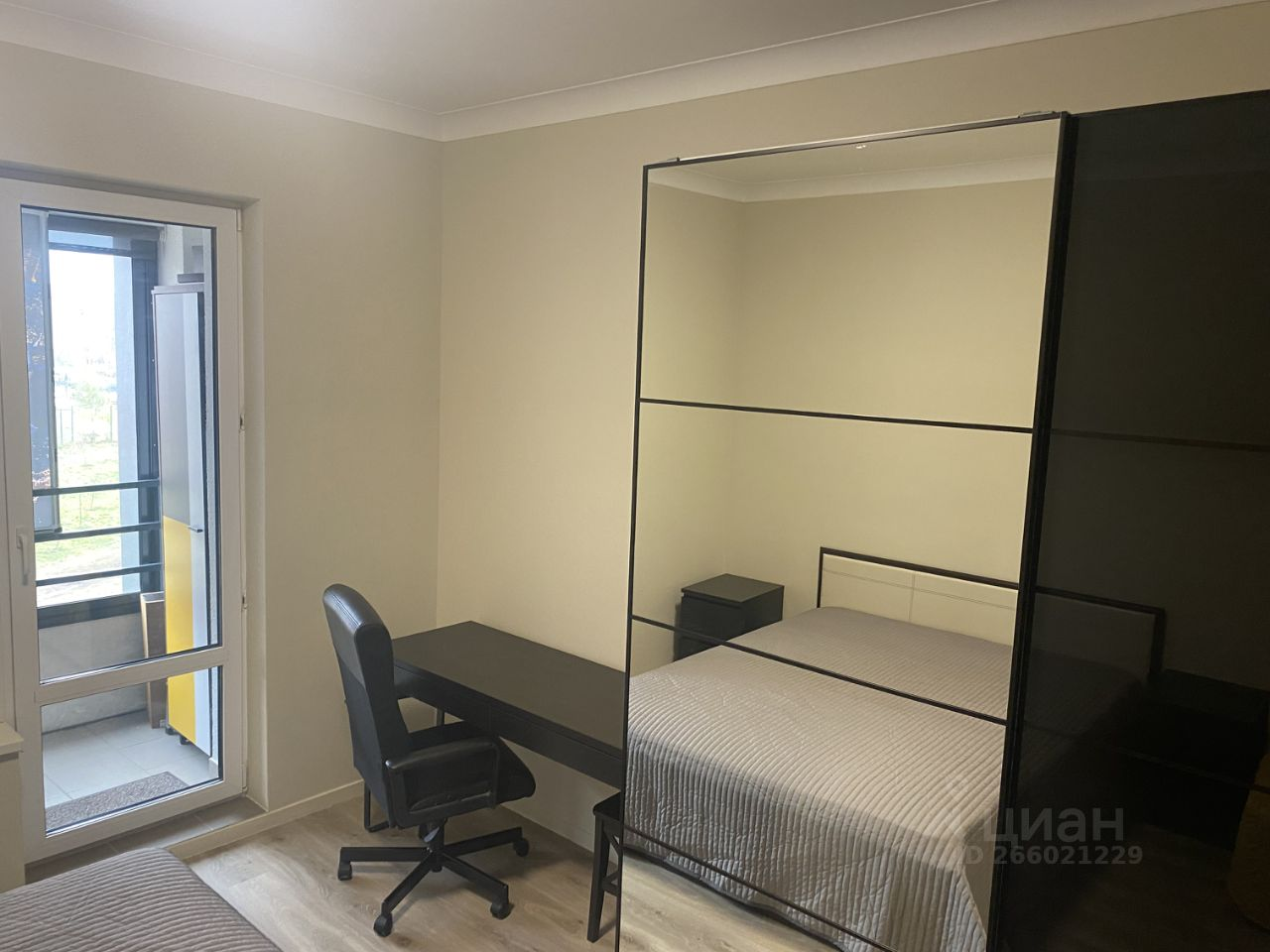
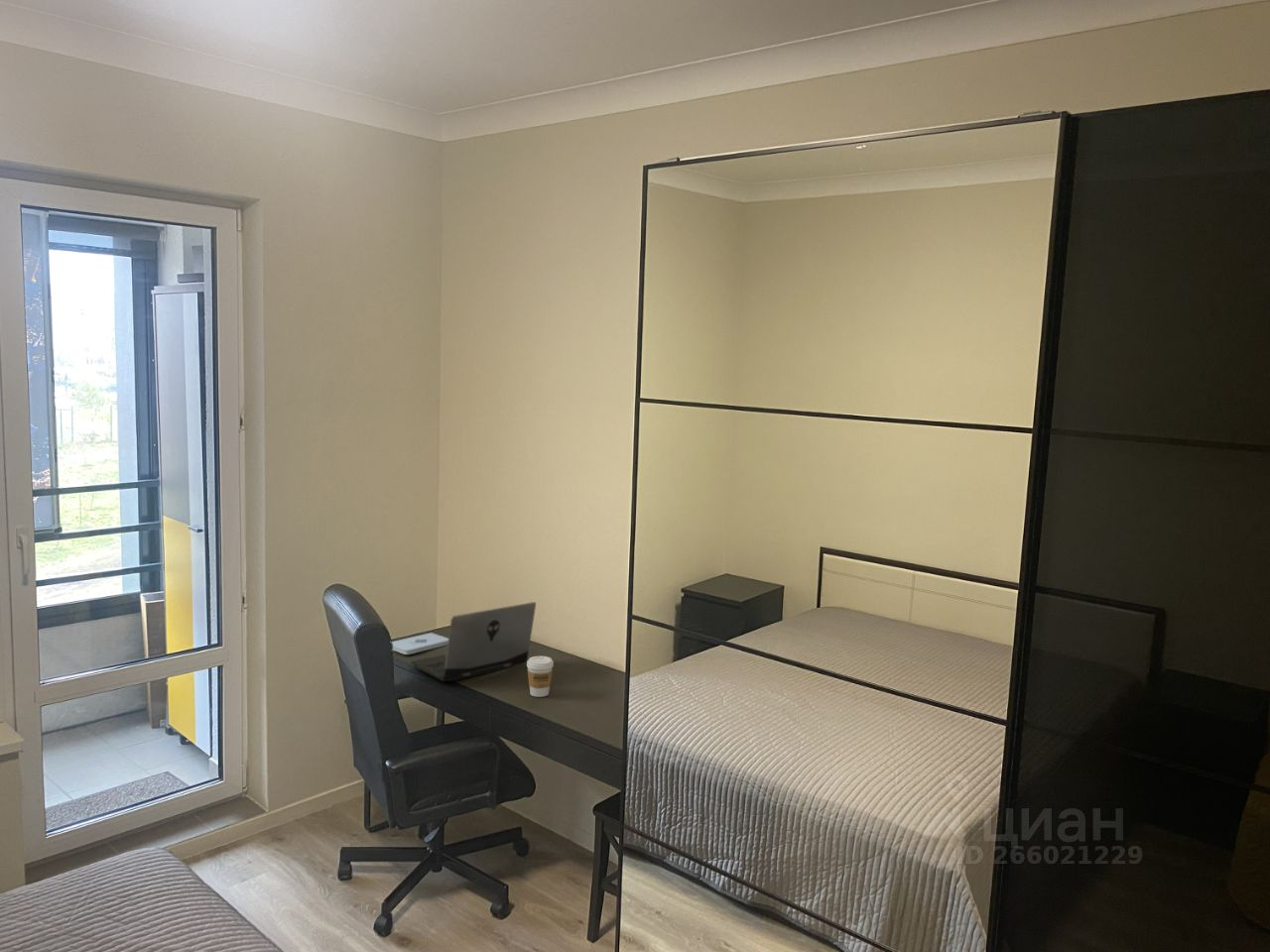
+ coffee cup [526,655,555,698]
+ notepad [391,632,448,655]
+ laptop [410,601,537,682]
